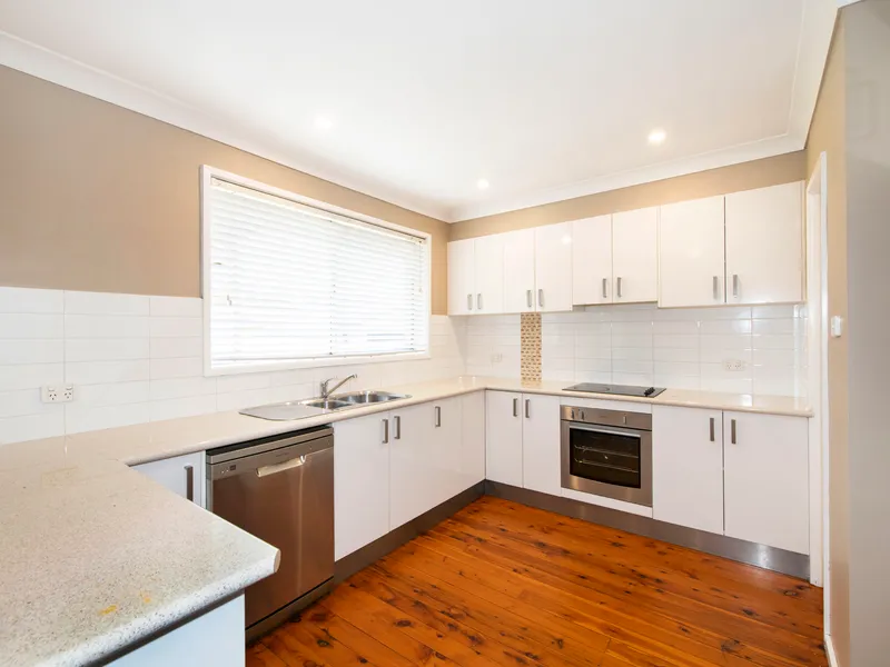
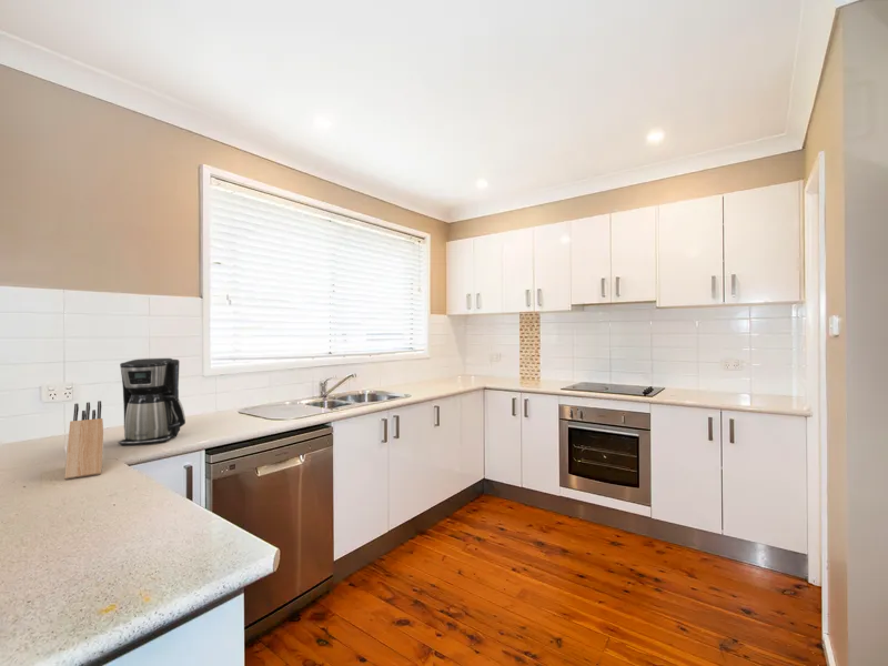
+ knife block [63,400,104,481]
+ coffee maker [118,357,186,446]
